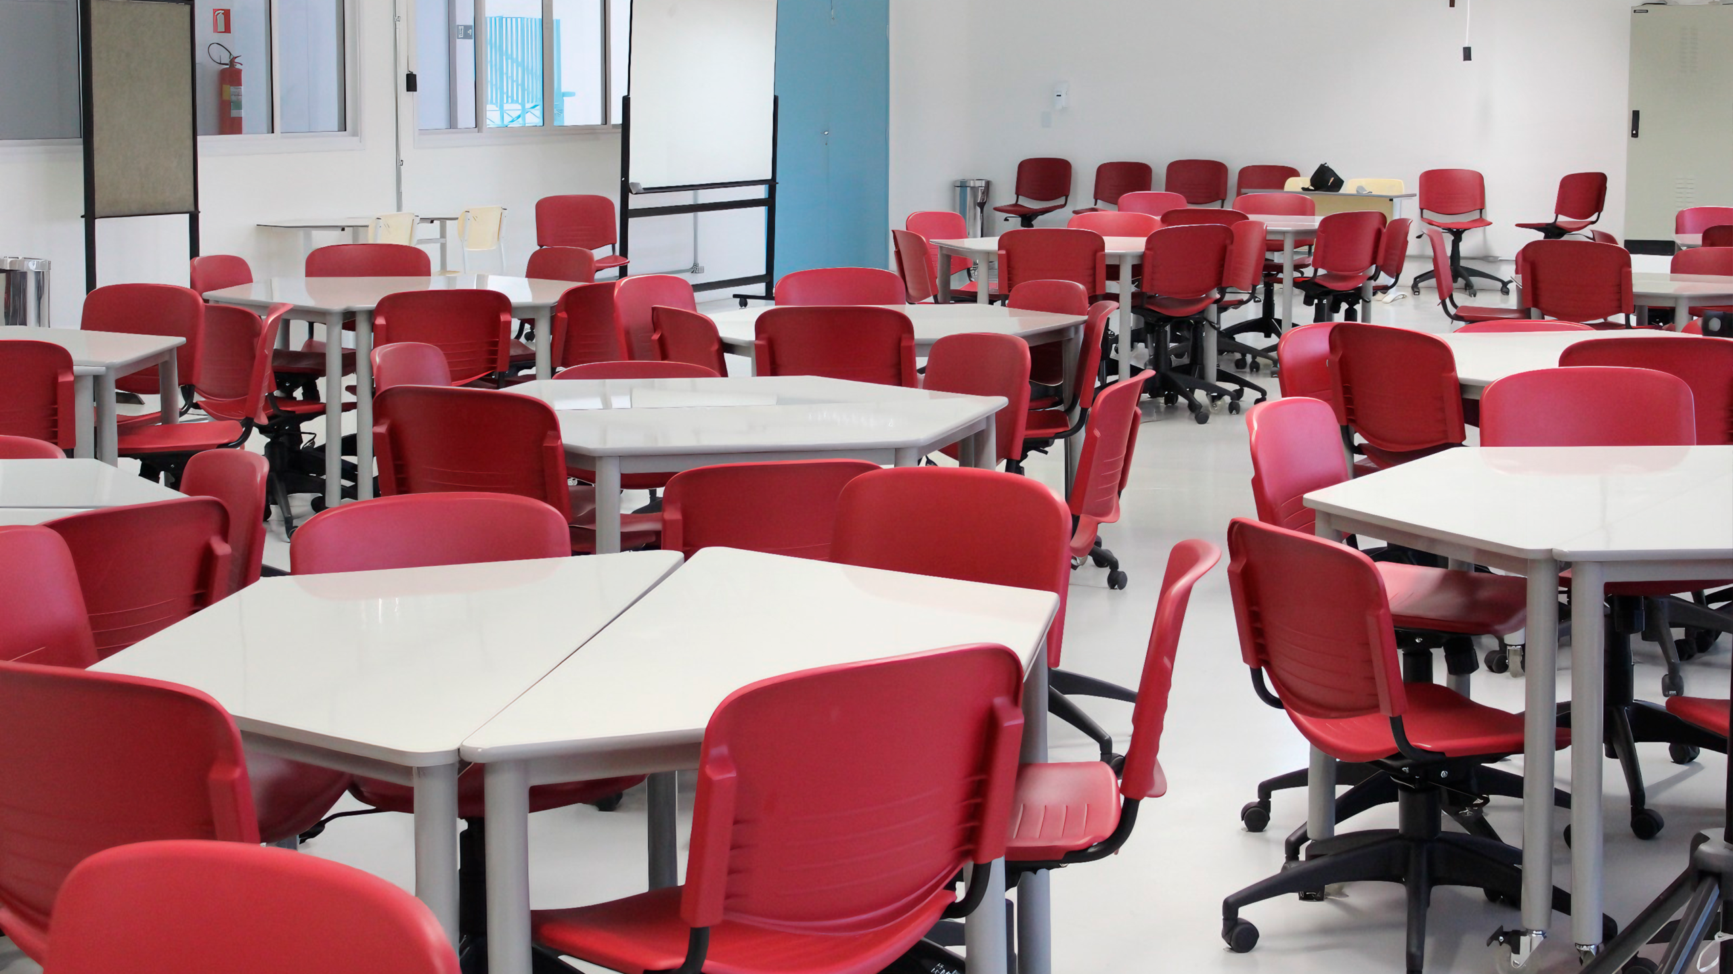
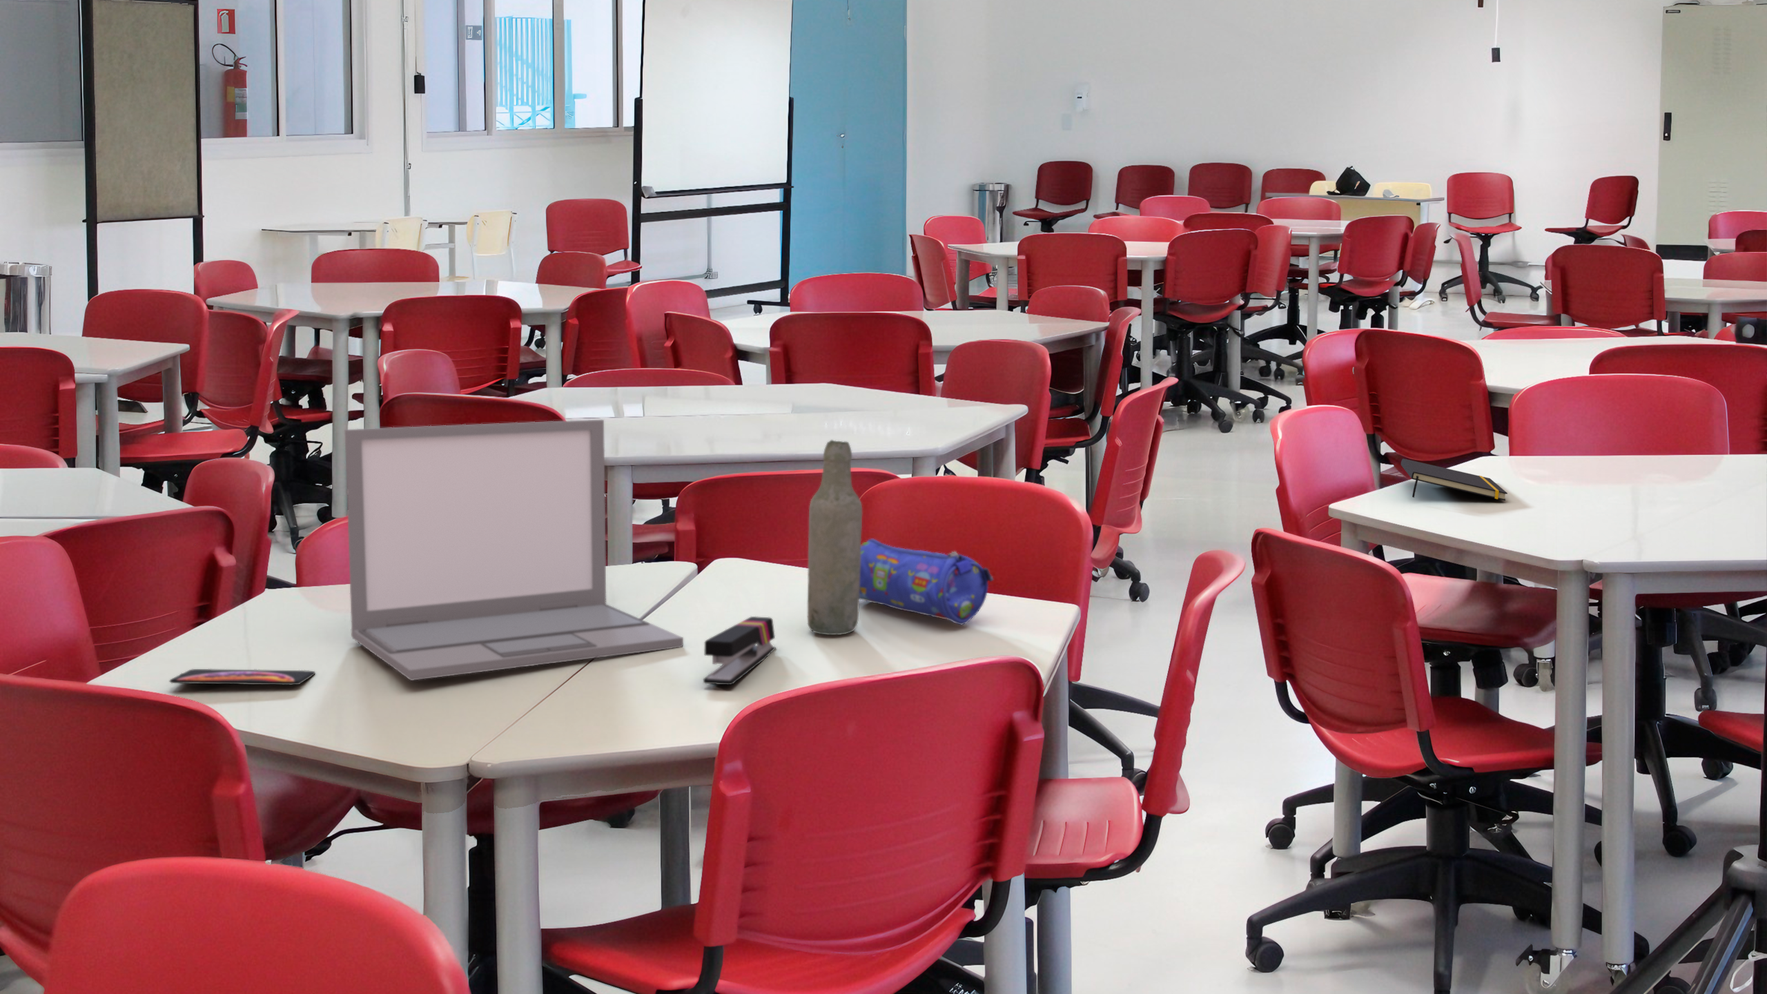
+ bottle [807,439,863,636]
+ stapler [703,615,777,686]
+ smartphone [169,669,316,686]
+ laptop [343,419,684,681]
+ notepad [1400,458,1509,501]
+ pencil case [859,539,995,625]
